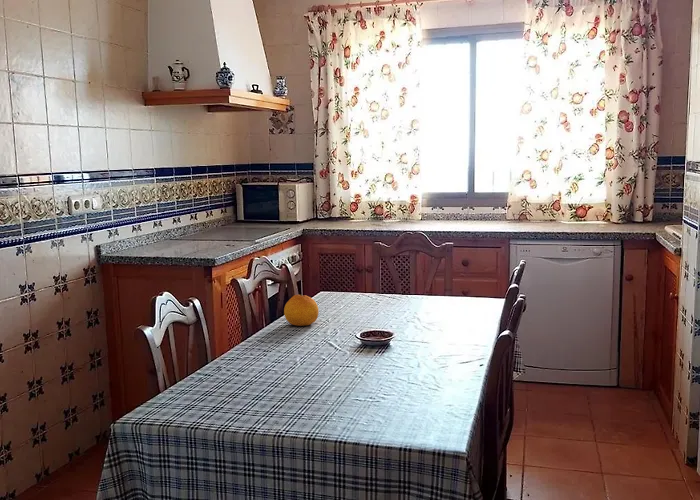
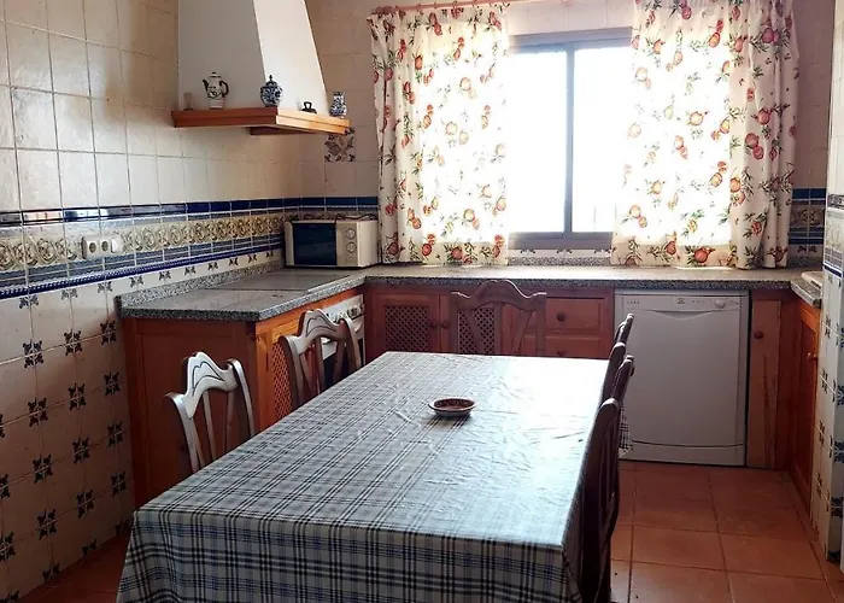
- fruit [283,294,320,327]
